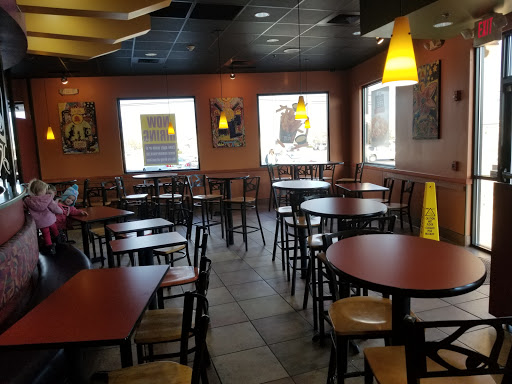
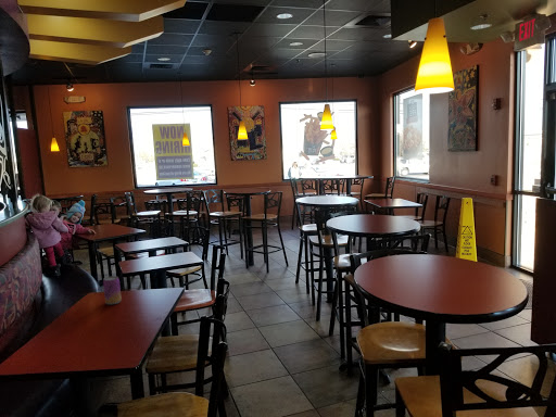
+ beverage can [102,275,123,306]
